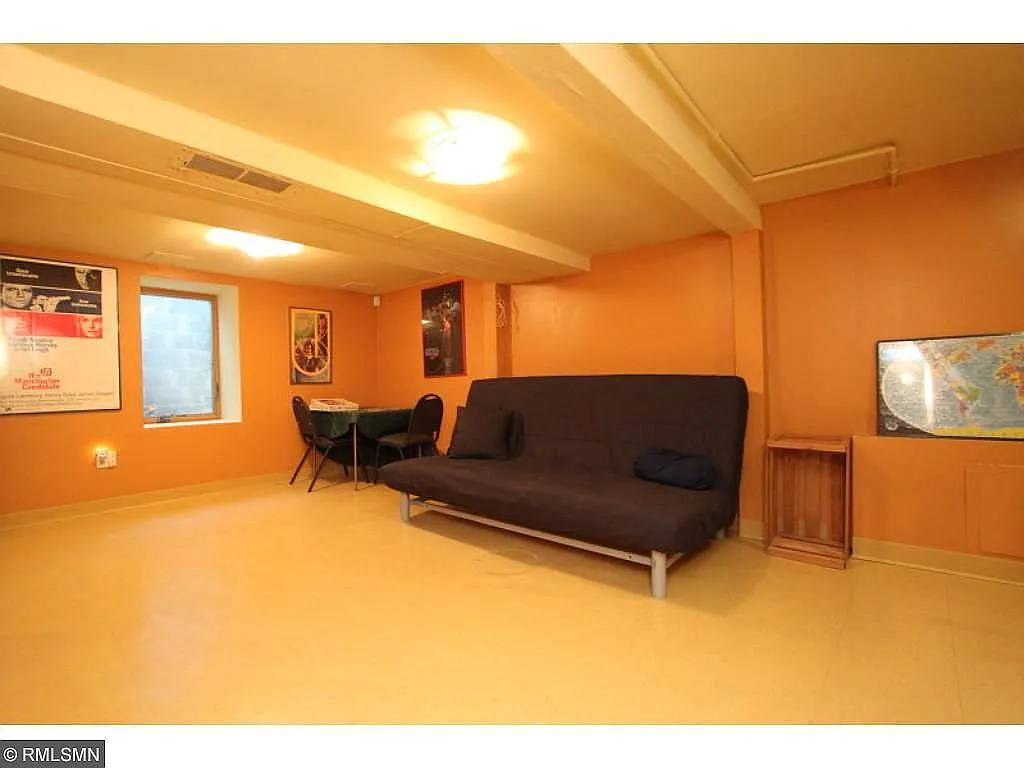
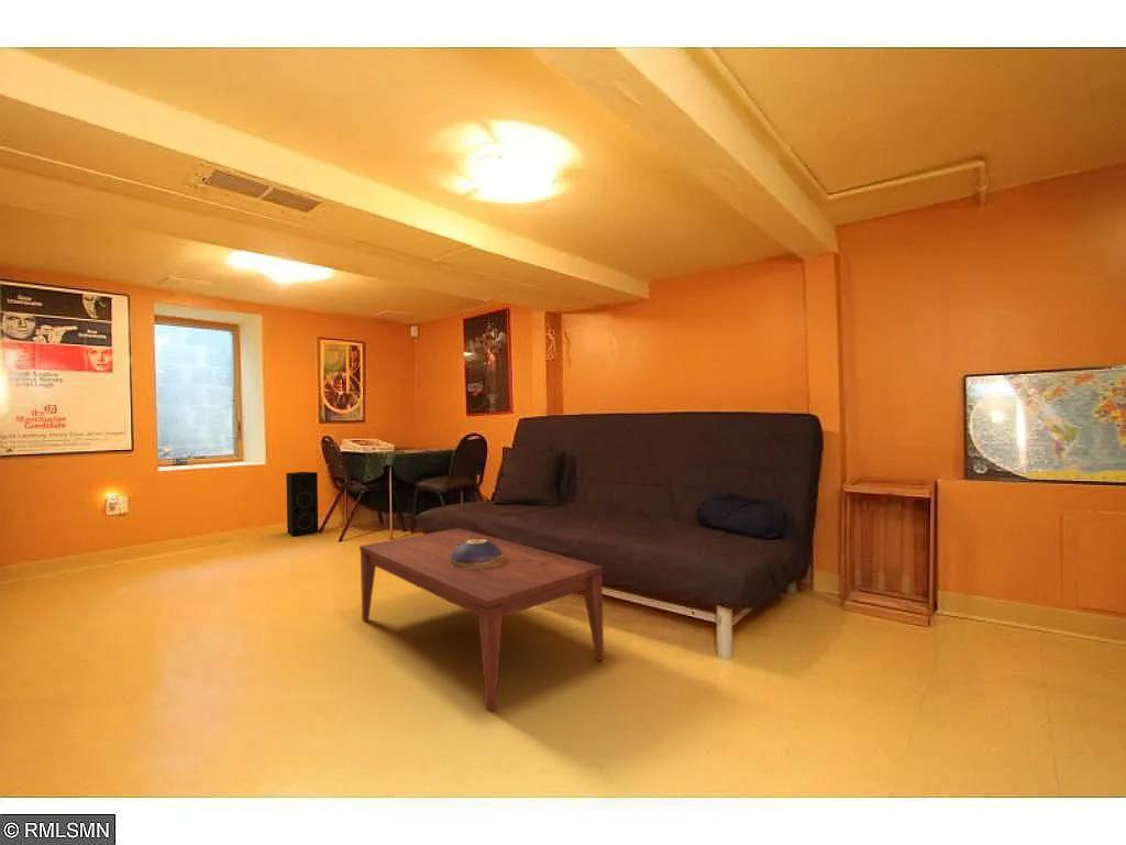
+ decorative bowl [449,539,504,569]
+ speaker [285,471,320,537]
+ coffee table [358,527,605,713]
